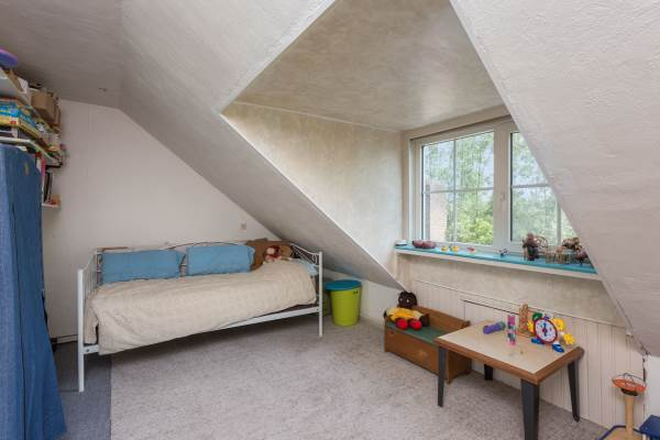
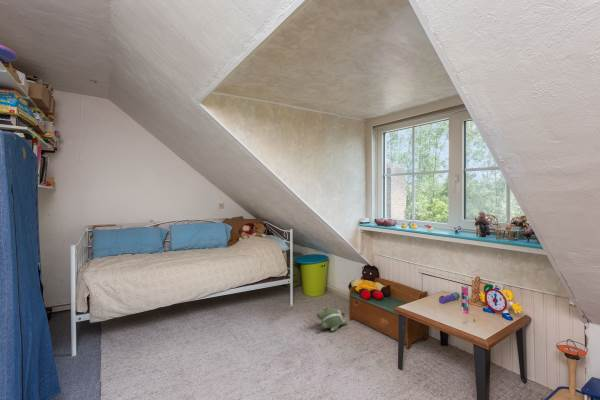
+ plush toy [316,306,349,332]
